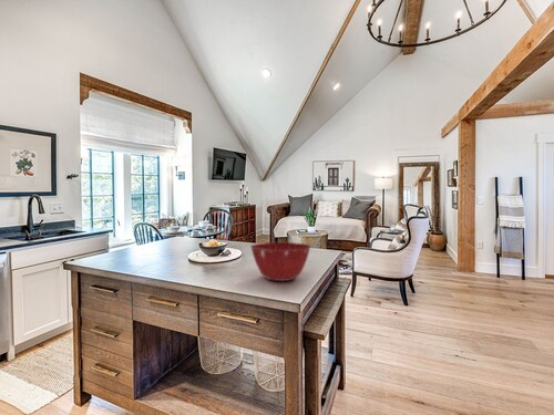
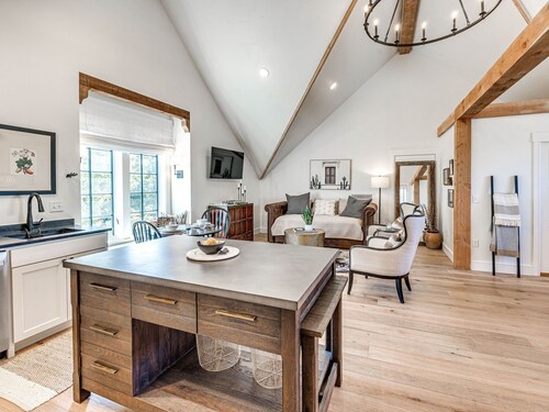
- mixing bowl [249,241,311,282]
